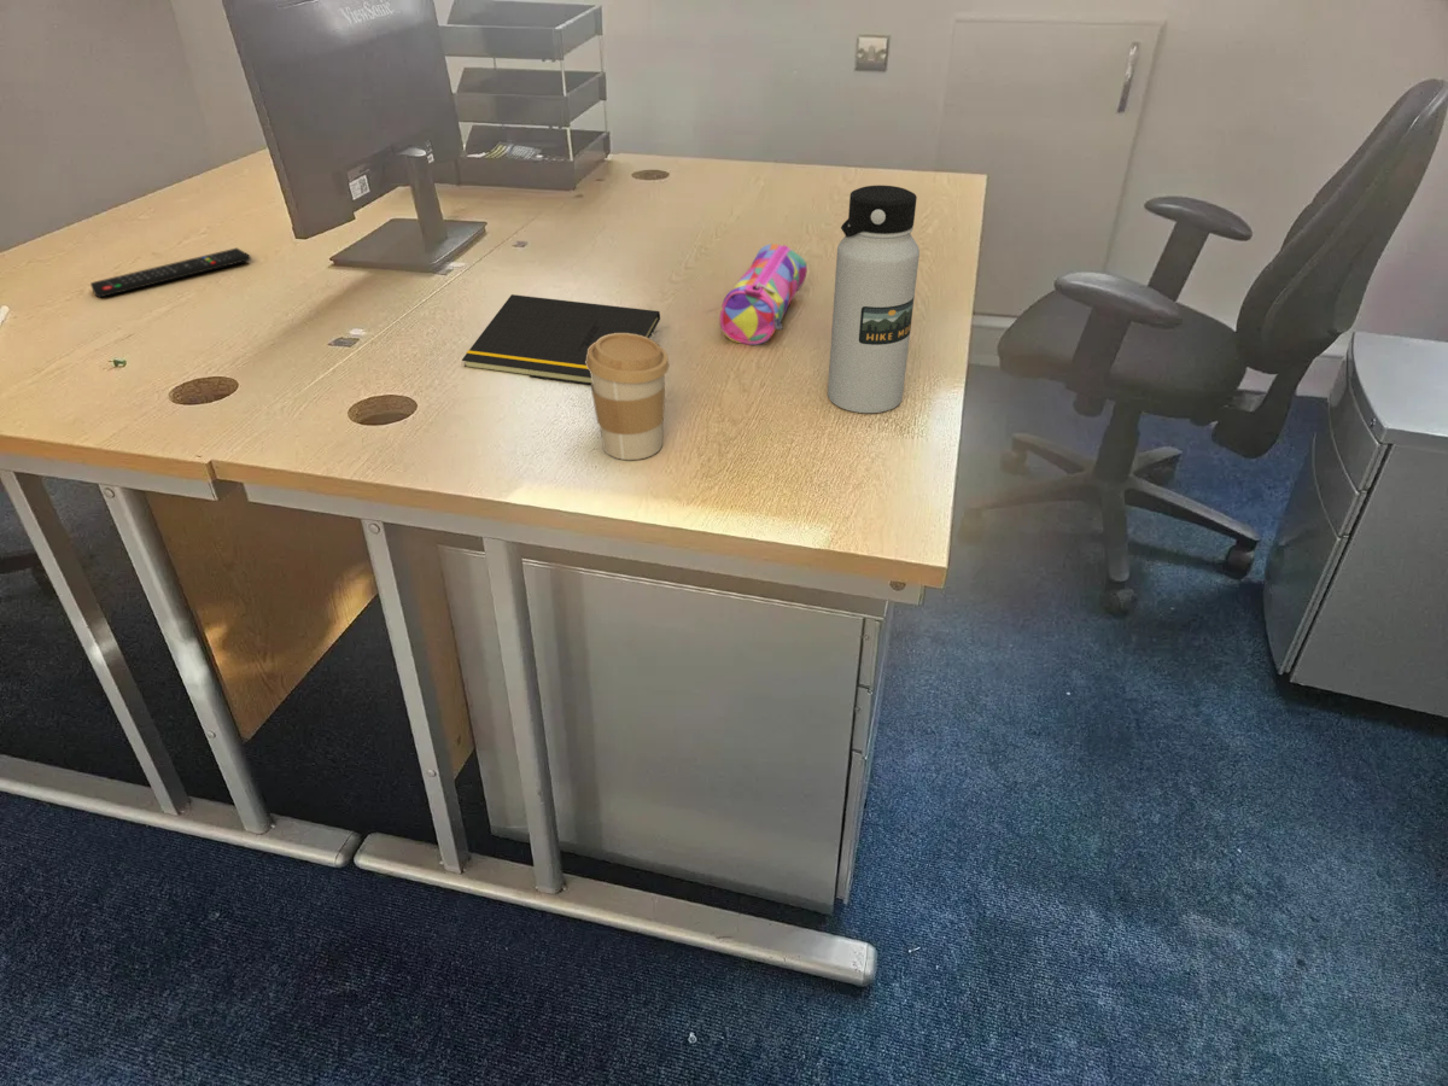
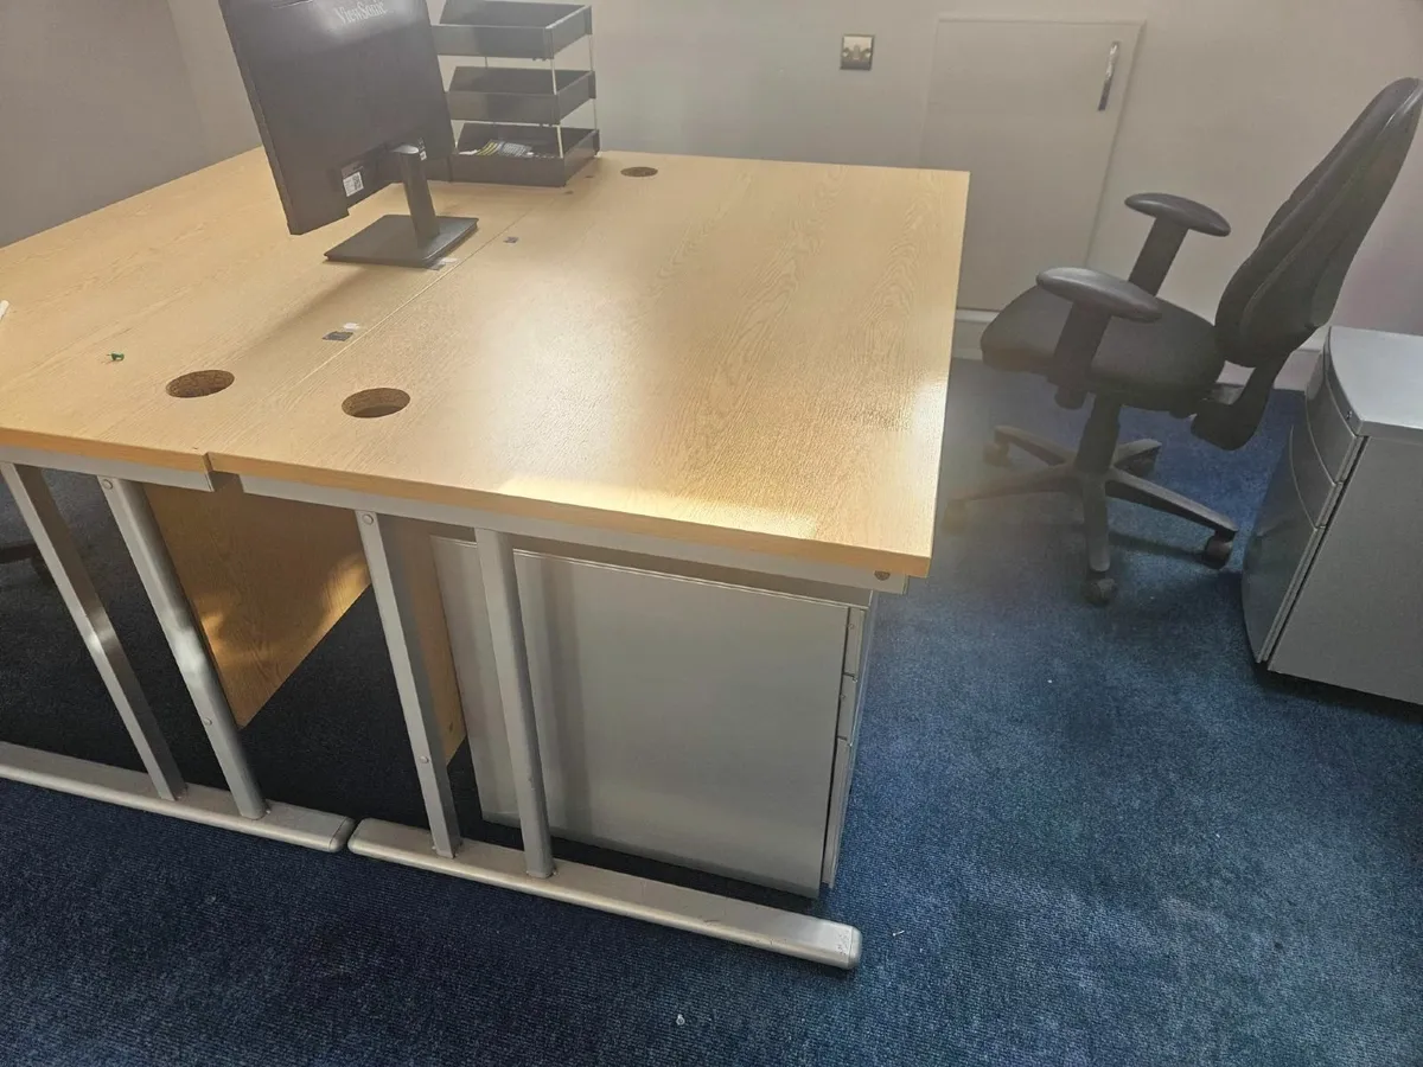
- remote control [89,247,252,299]
- coffee cup [585,333,671,461]
- water bottle [827,185,921,414]
- notepad [461,293,661,386]
- pencil case [719,244,808,346]
